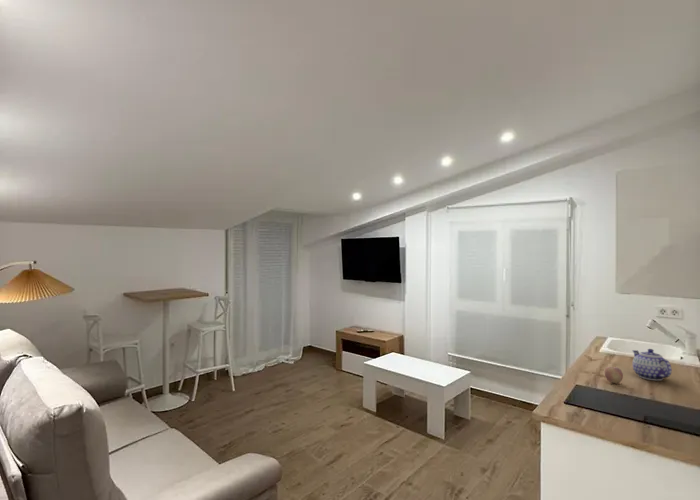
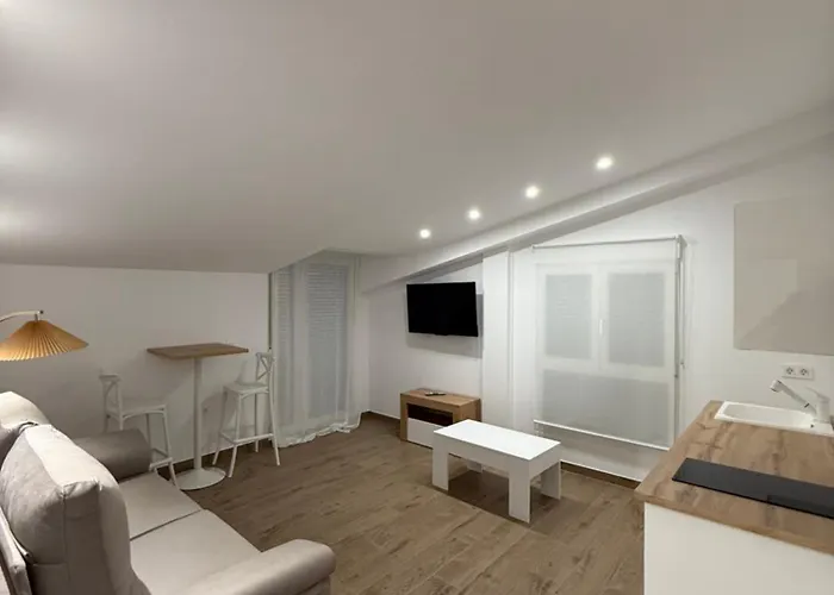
- teapot [631,348,673,382]
- fruit [604,366,624,384]
